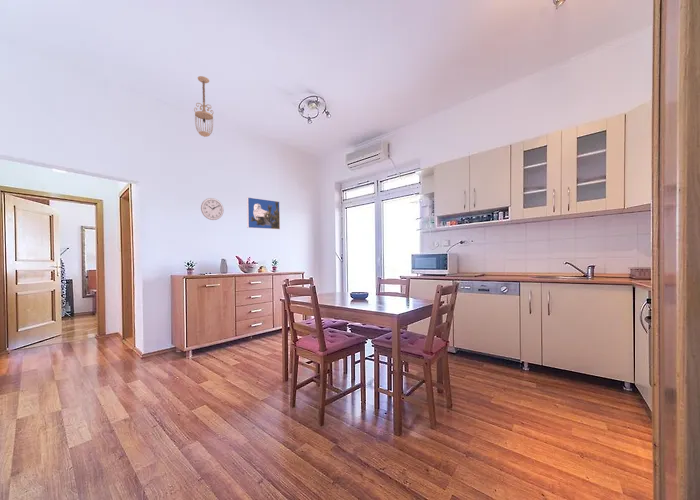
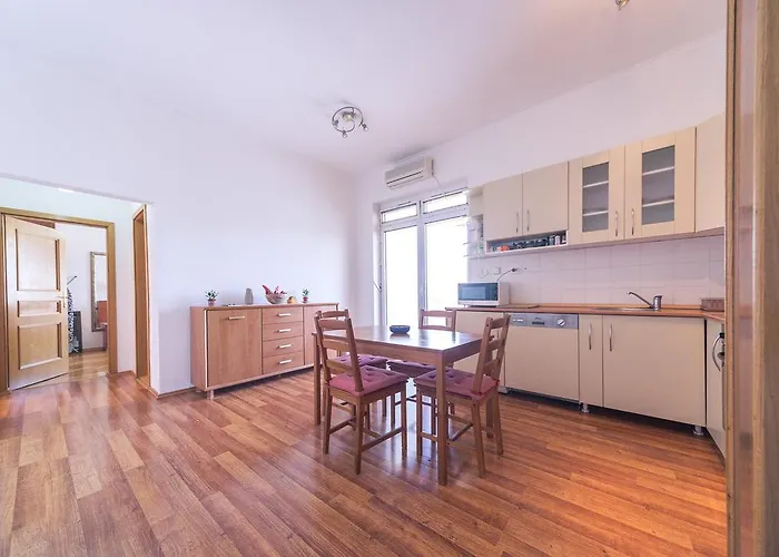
- wall clock [200,197,225,221]
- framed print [246,196,281,230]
- ceiling light fixture [193,75,214,138]
